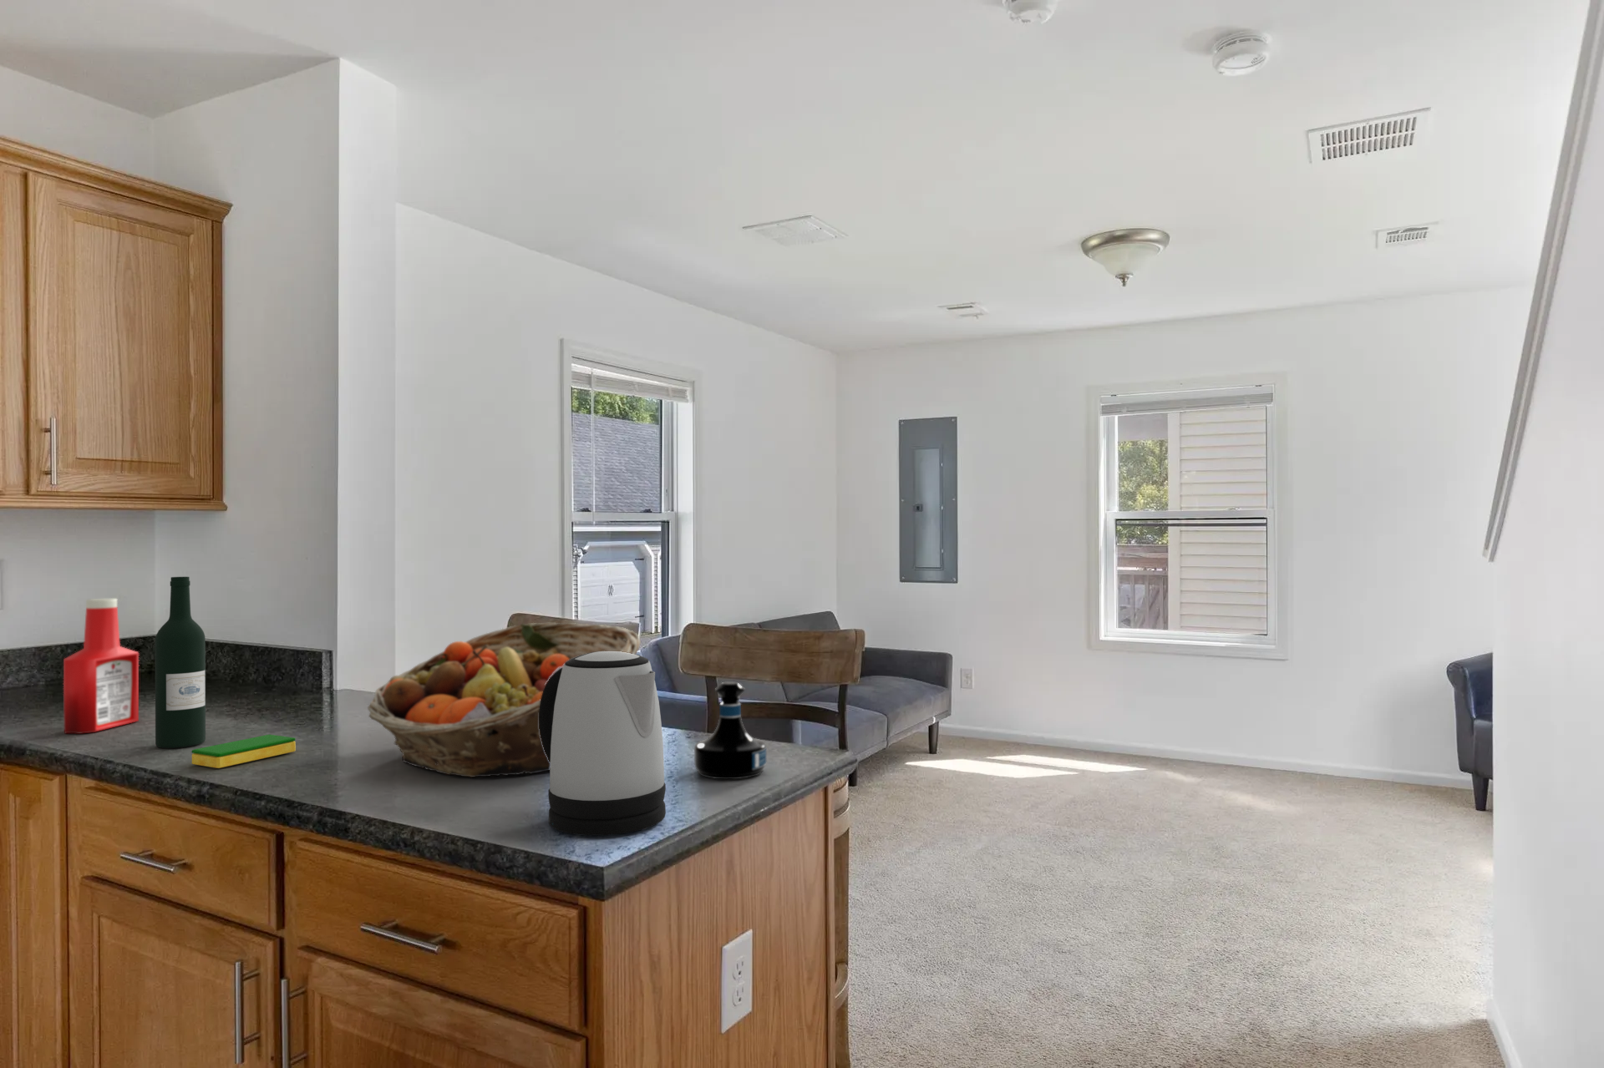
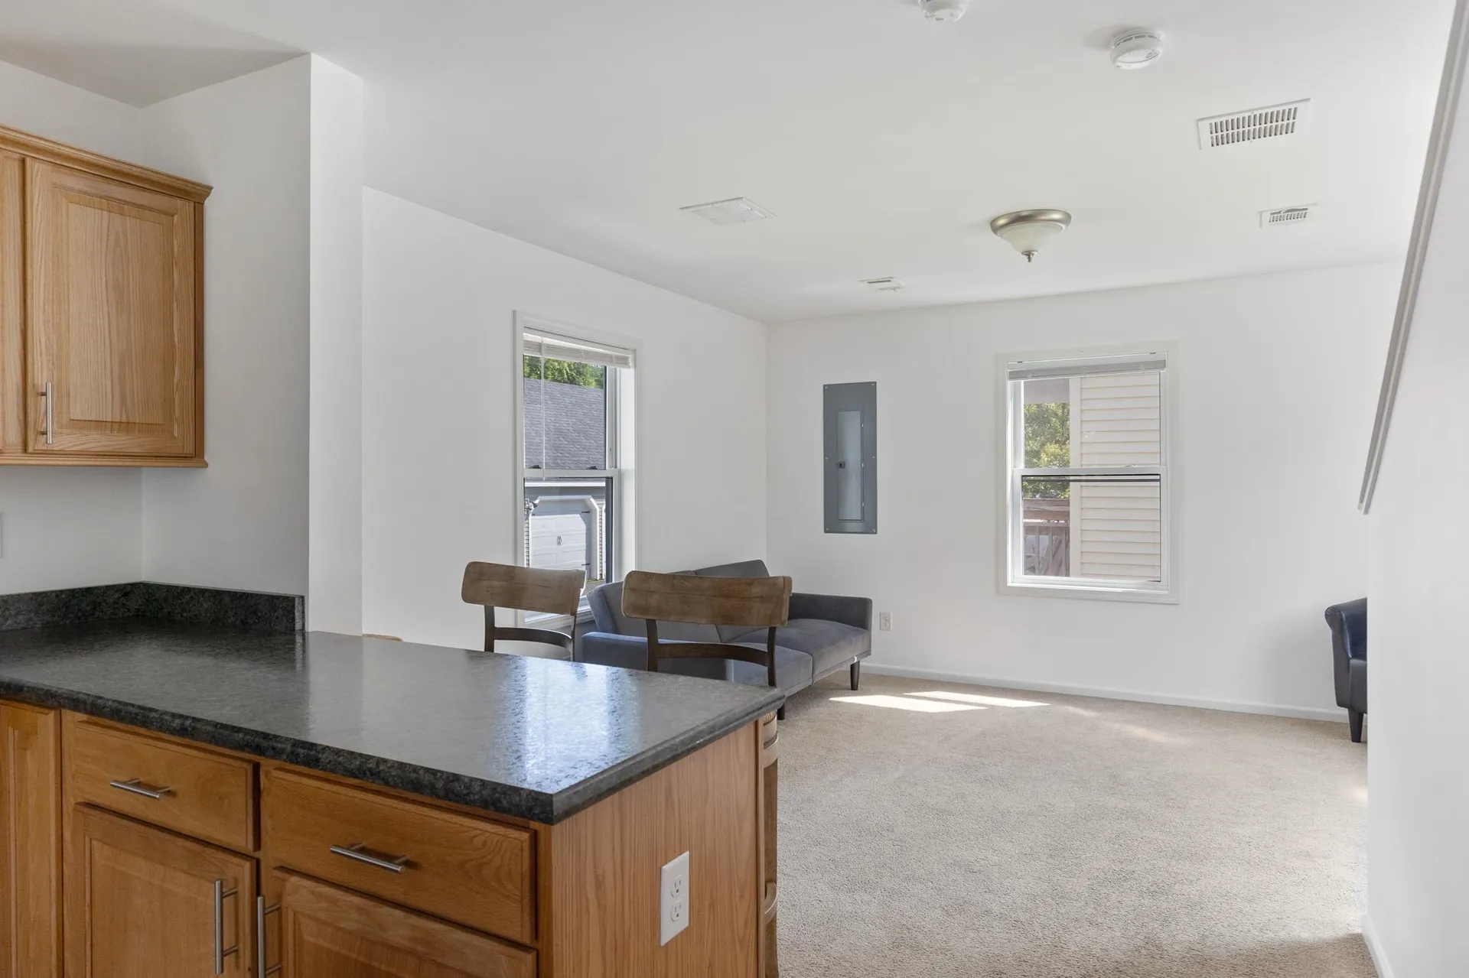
- soap bottle [63,598,140,734]
- fruit basket [367,622,642,778]
- dish sponge [191,734,297,769]
- kettle [539,651,667,836]
- tequila bottle [693,681,767,780]
- wine bottle [155,576,206,749]
